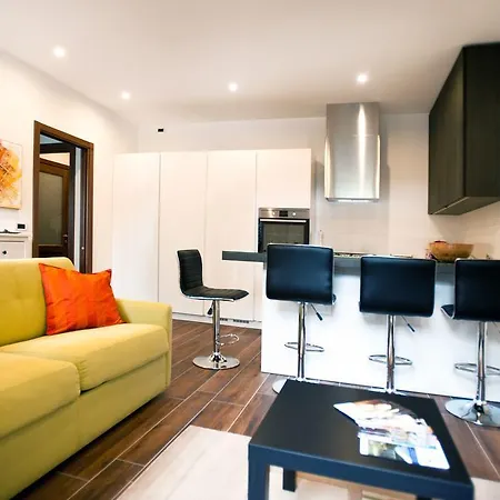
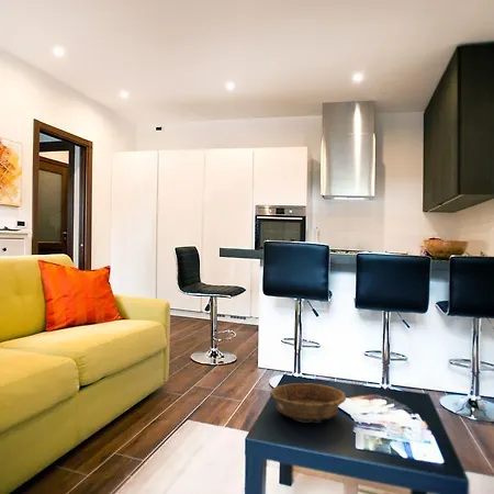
+ decorative bowl [269,382,347,424]
